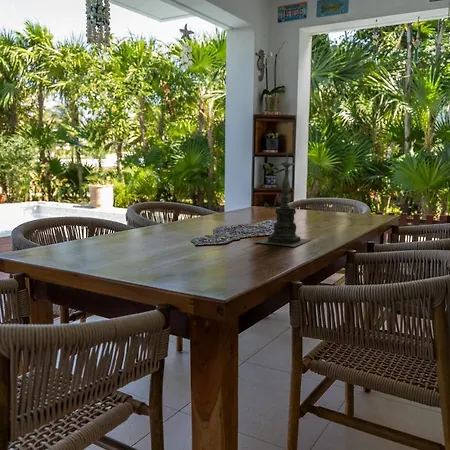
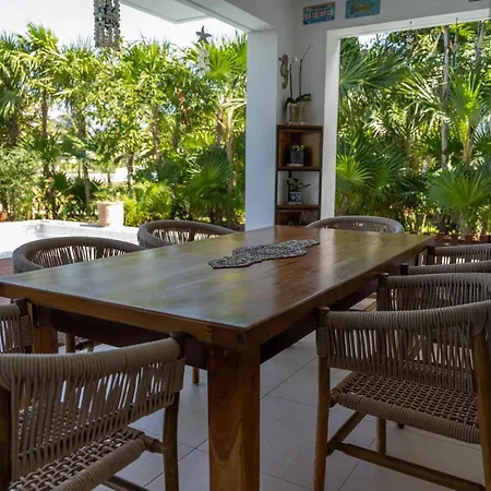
- candle holder [255,149,311,248]
